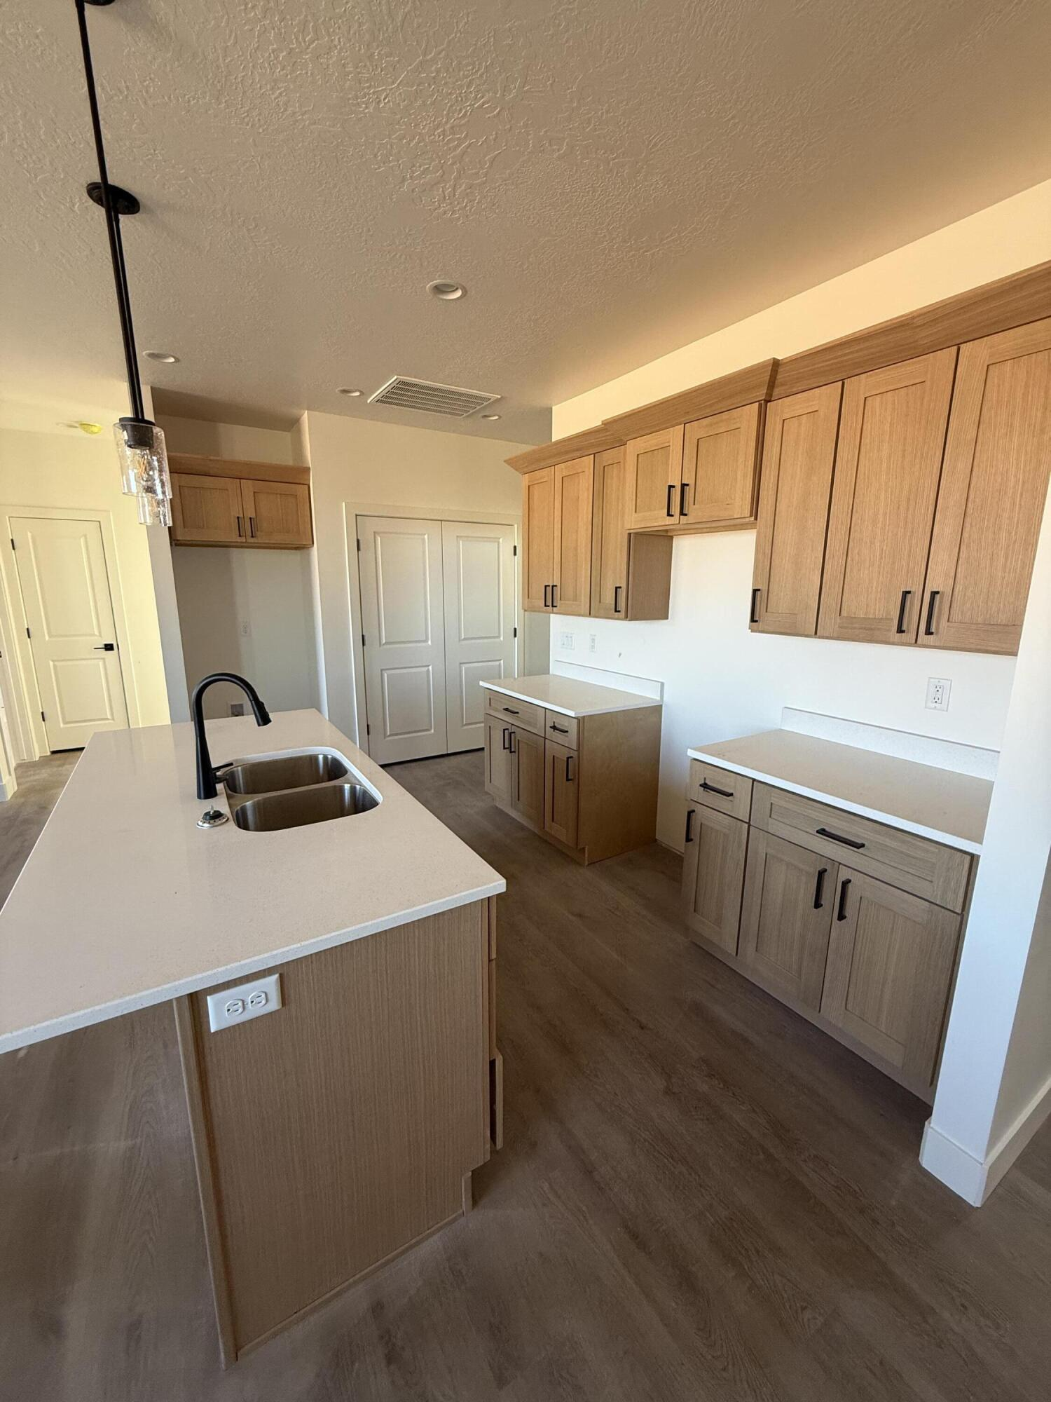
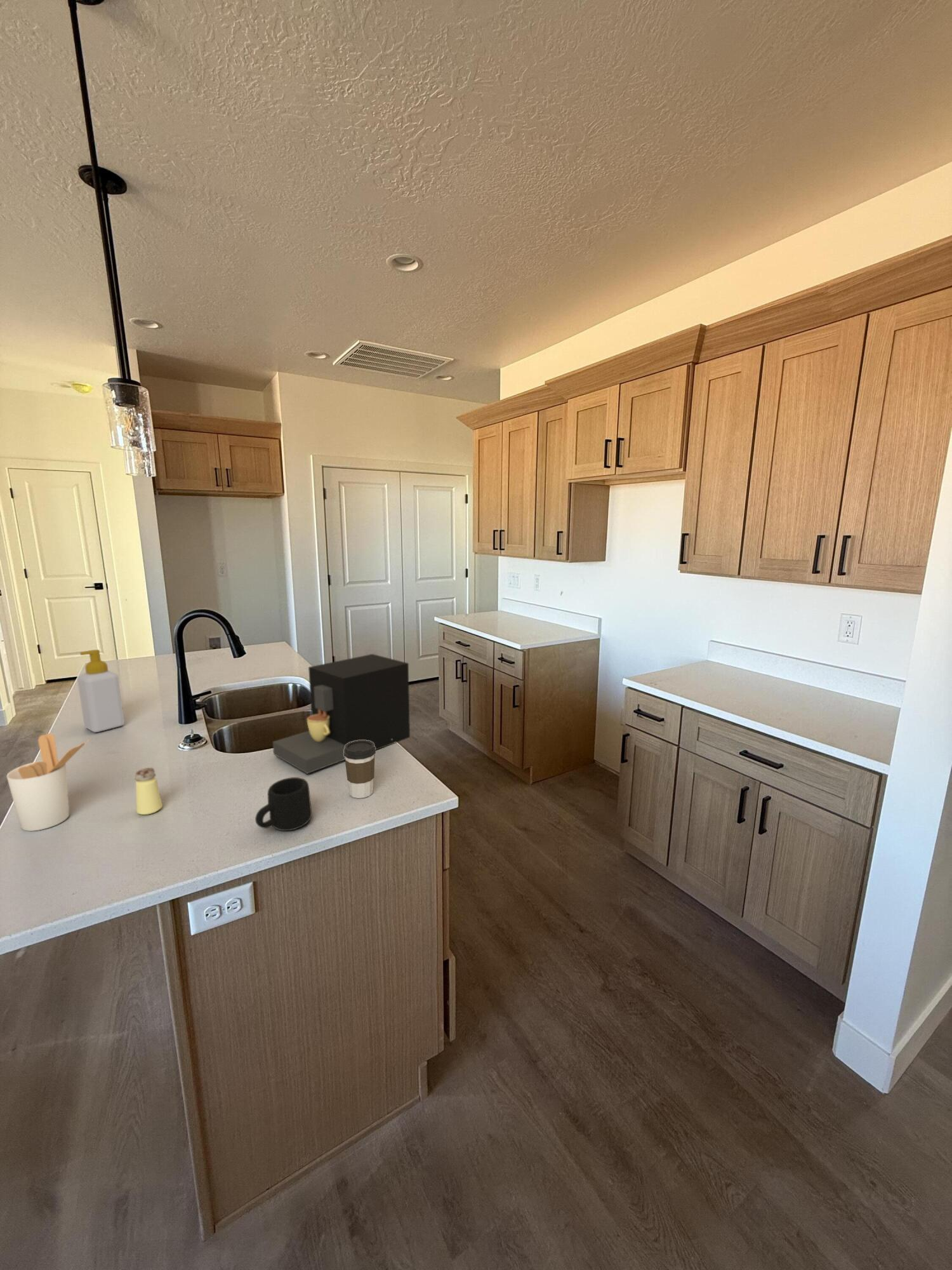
+ coffee maker [272,653,411,775]
+ mug [255,777,312,831]
+ soap bottle [77,649,125,733]
+ saltshaker [135,767,163,815]
+ utensil holder [6,733,92,832]
+ coffee cup [344,740,376,799]
